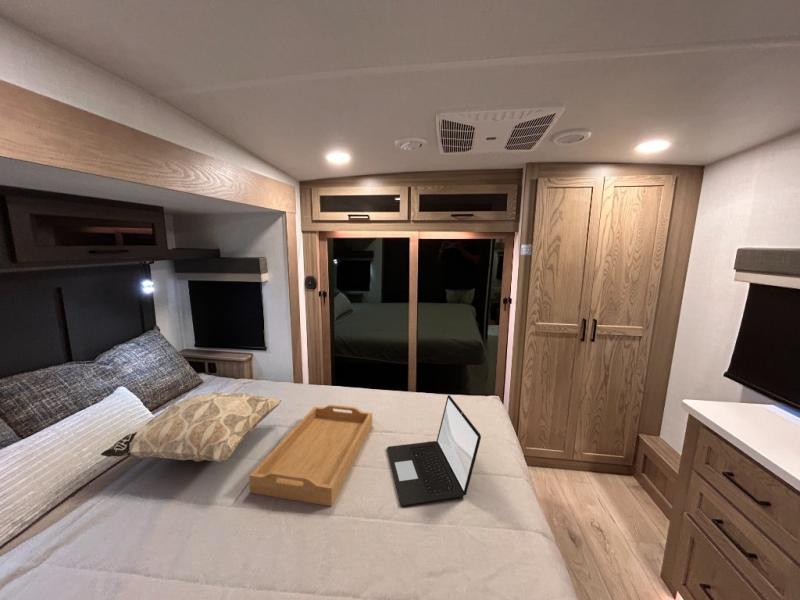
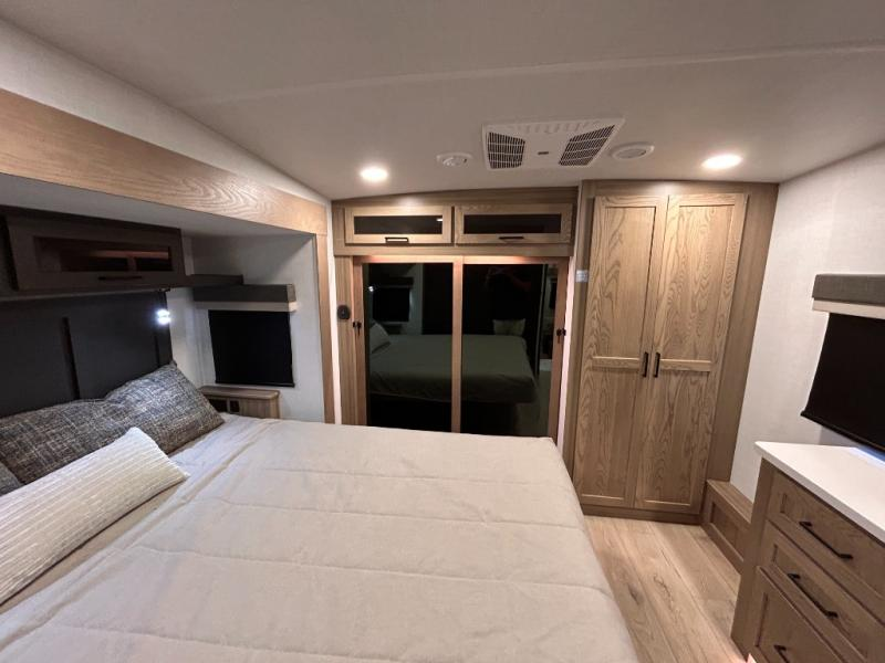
- serving tray [248,404,373,507]
- decorative pillow [99,392,282,463]
- laptop [386,394,482,506]
